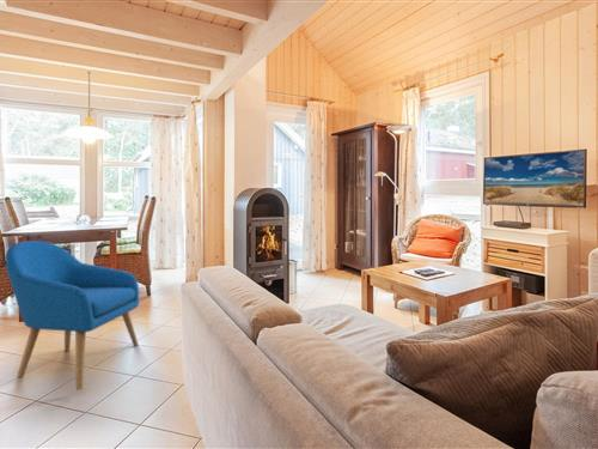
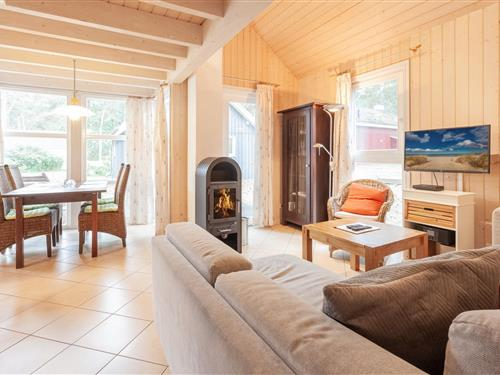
- armchair [5,239,140,392]
